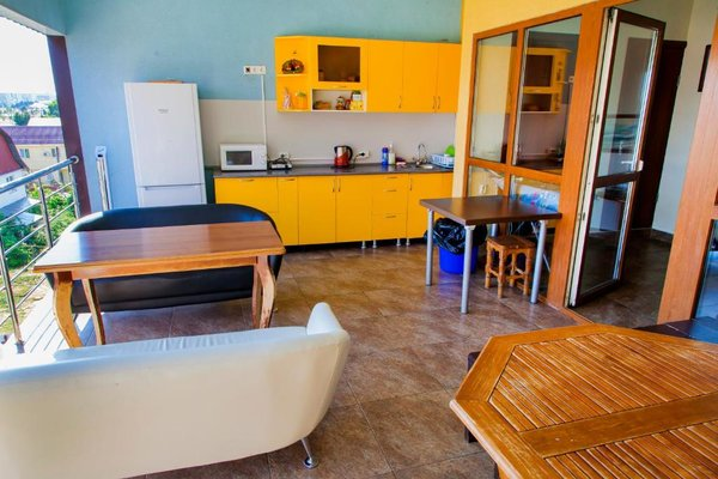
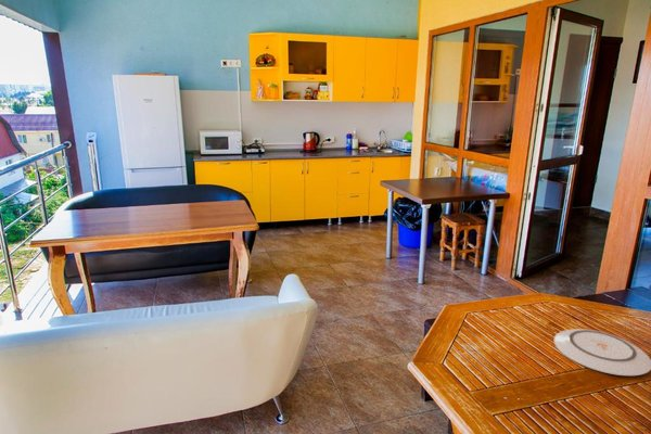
+ plate [553,328,651,376]
